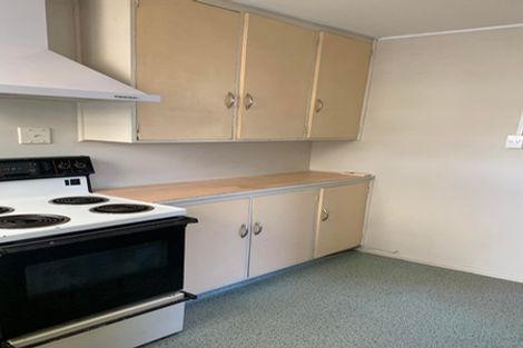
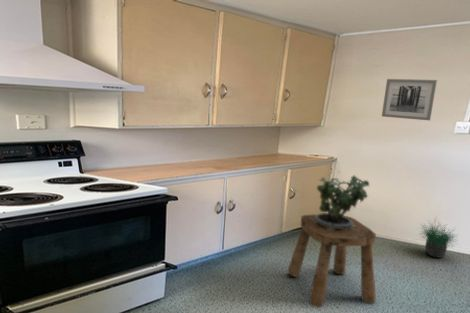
+ potted plant [415,215,459,259]
+ stool [287,213,377,308]
+ potted plant [309,170,370,231]
+ wall art [381,78,438,121]
